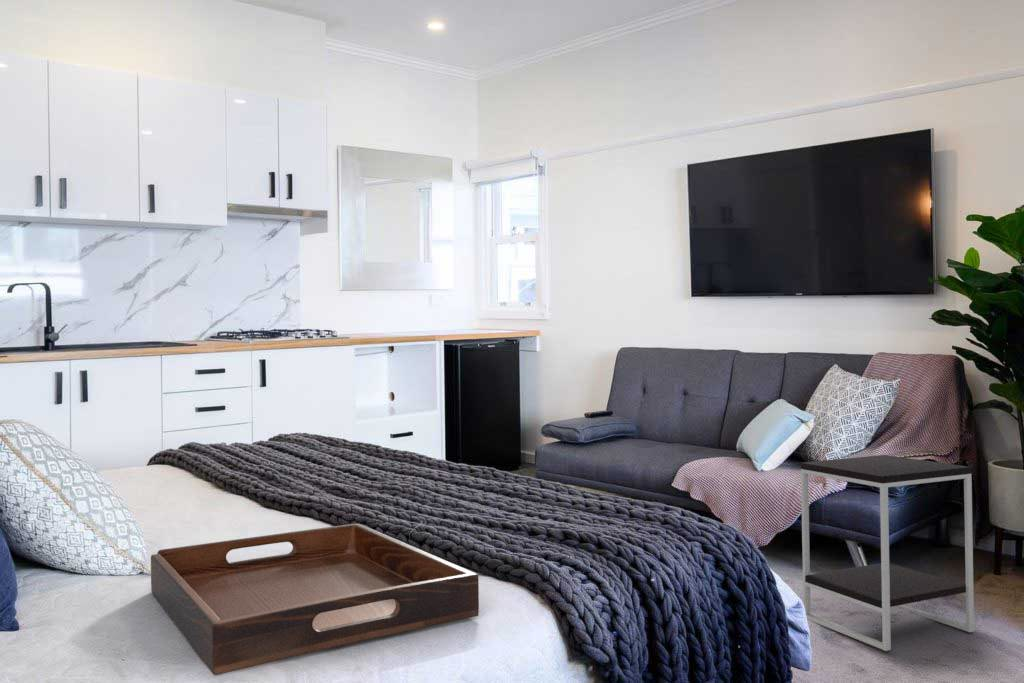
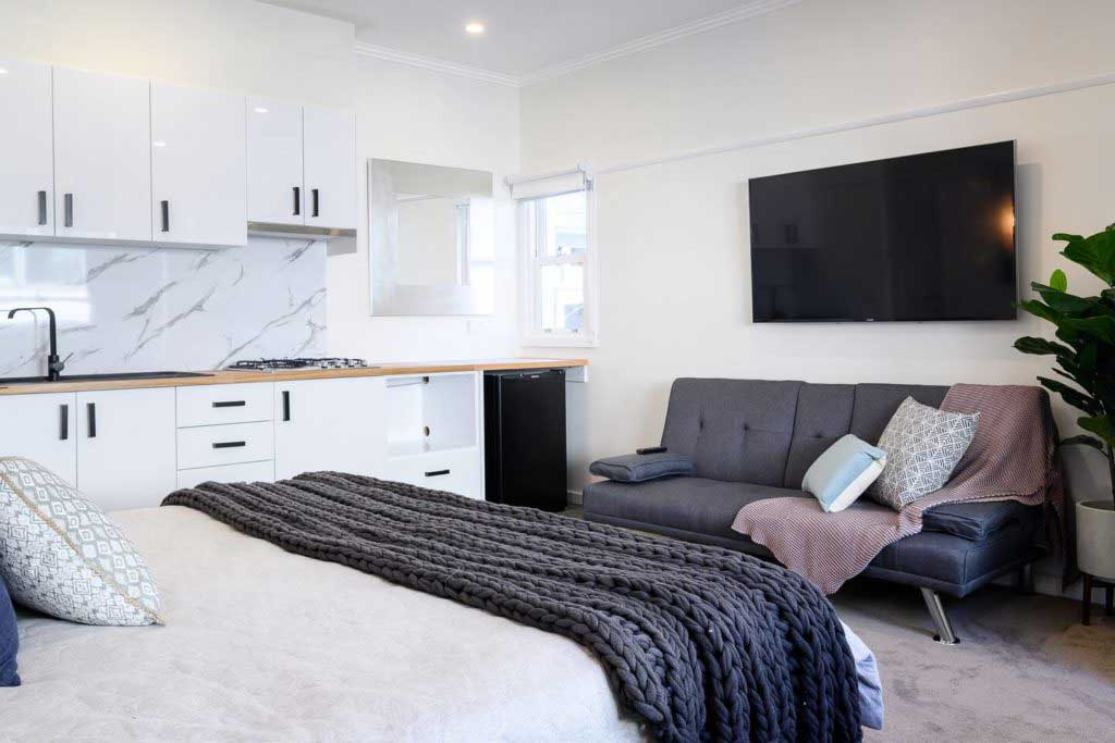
- serving tray [150,523,480,676]
- side table [800,454,975,652]
